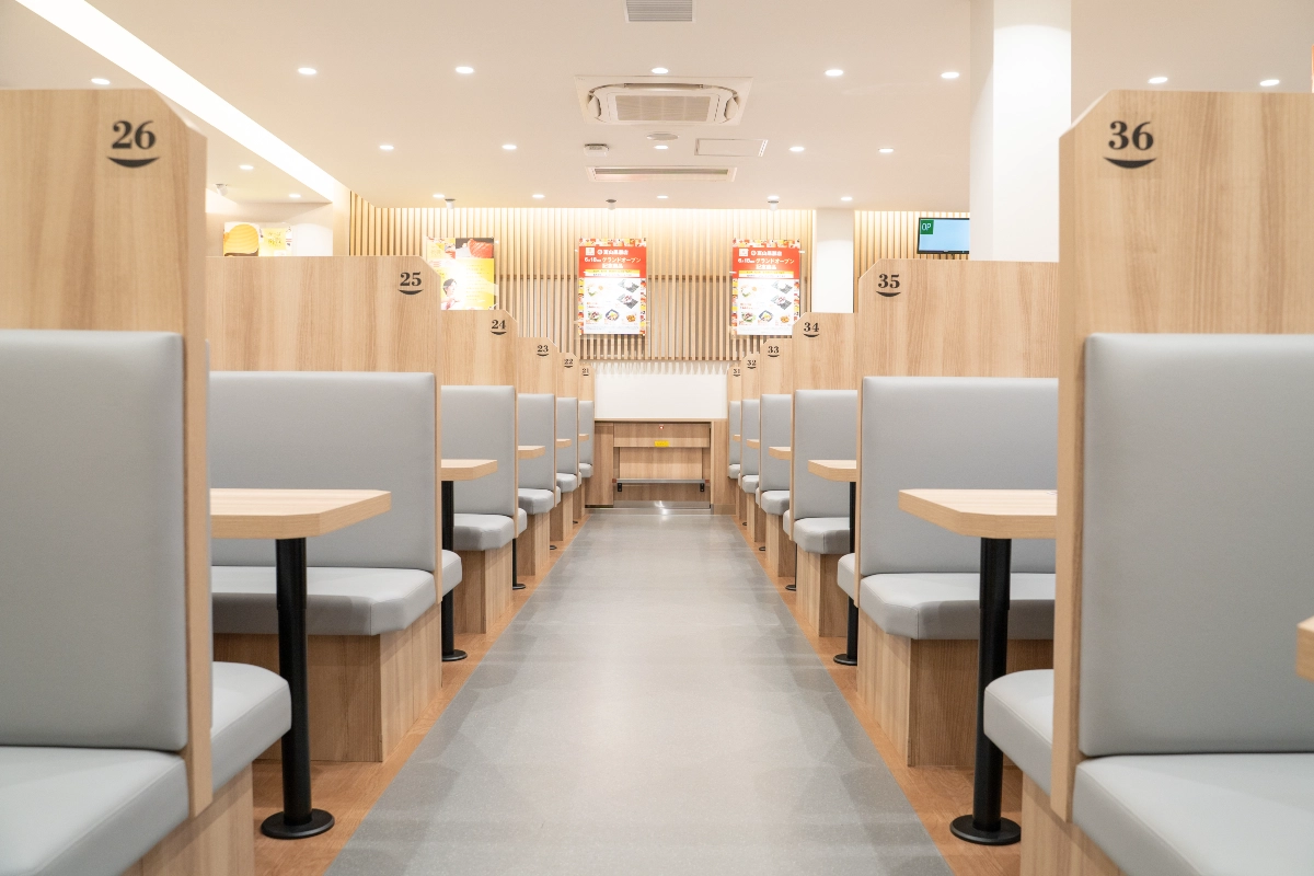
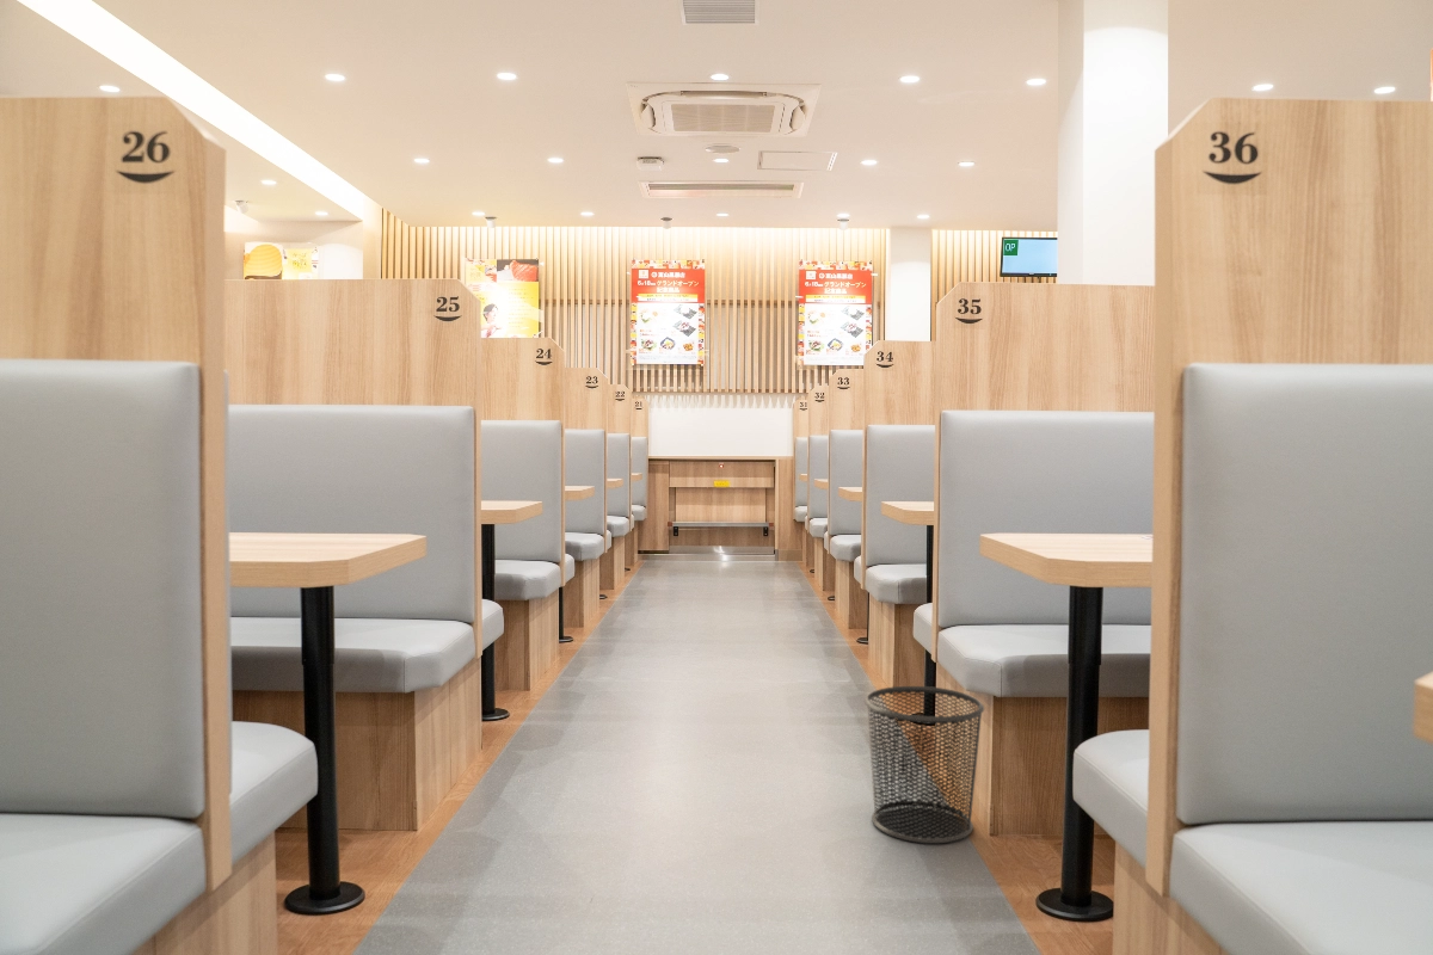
+ trash can [863,685,985,845]
